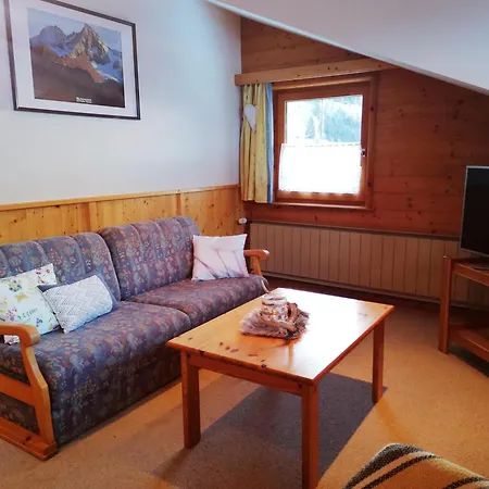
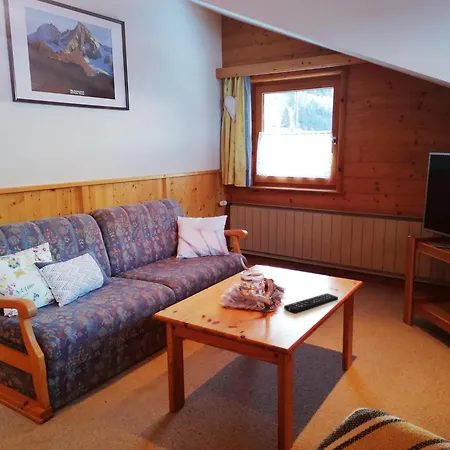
+ remote control [283,292,339,314]
